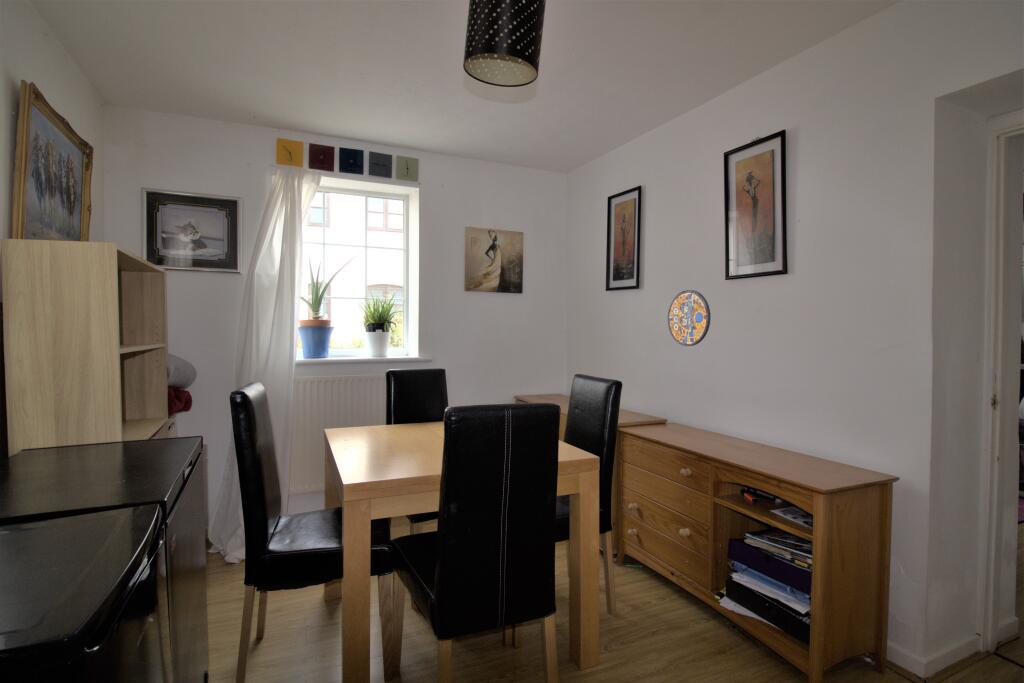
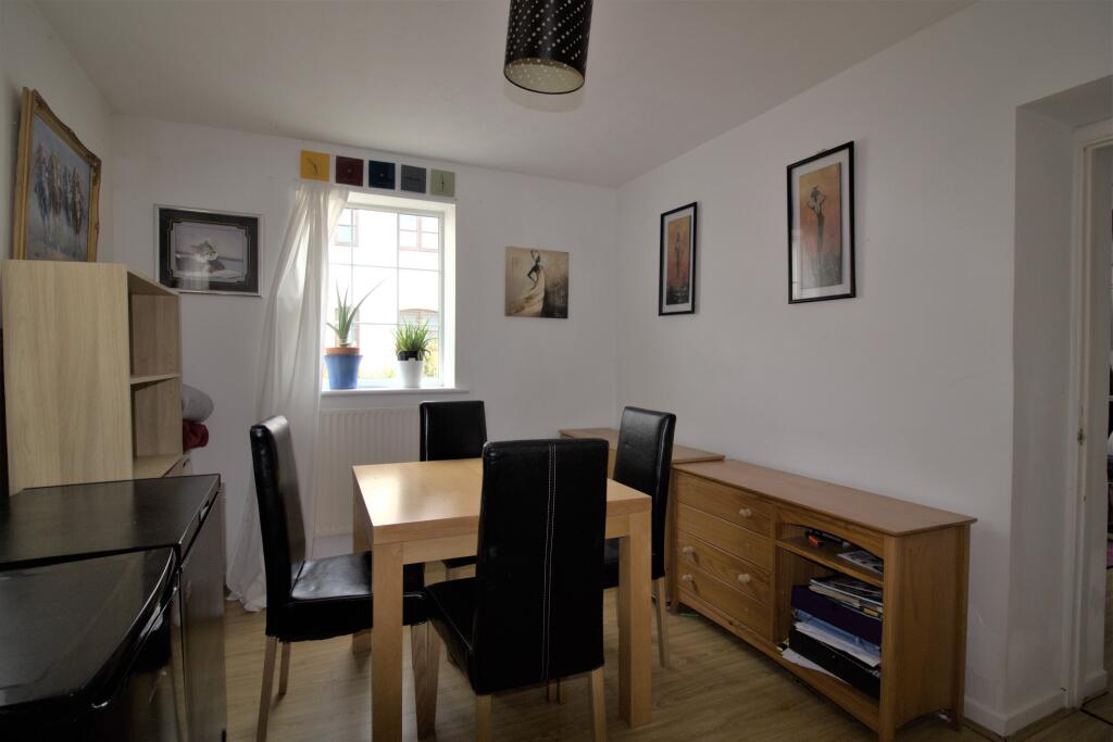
- manhole cover [667,289,712,347]
